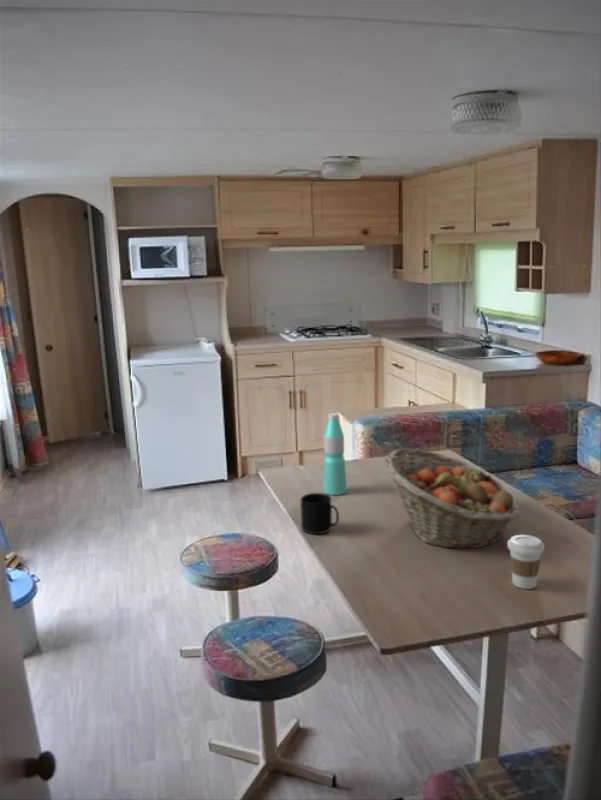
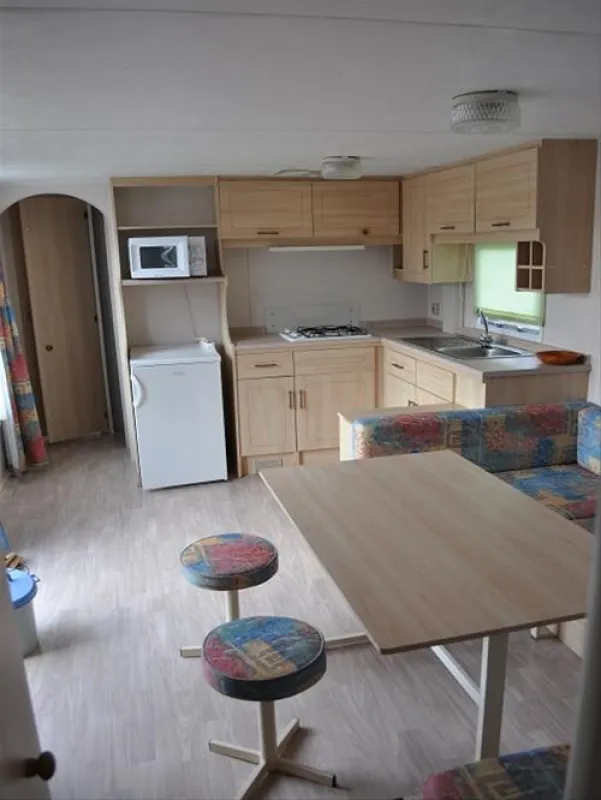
- water bottle [323,412,348,496]
- mug [300,492,340,535]
- fruit basket [383,448,521,549]
- coffee cup [506,534,545,590]
